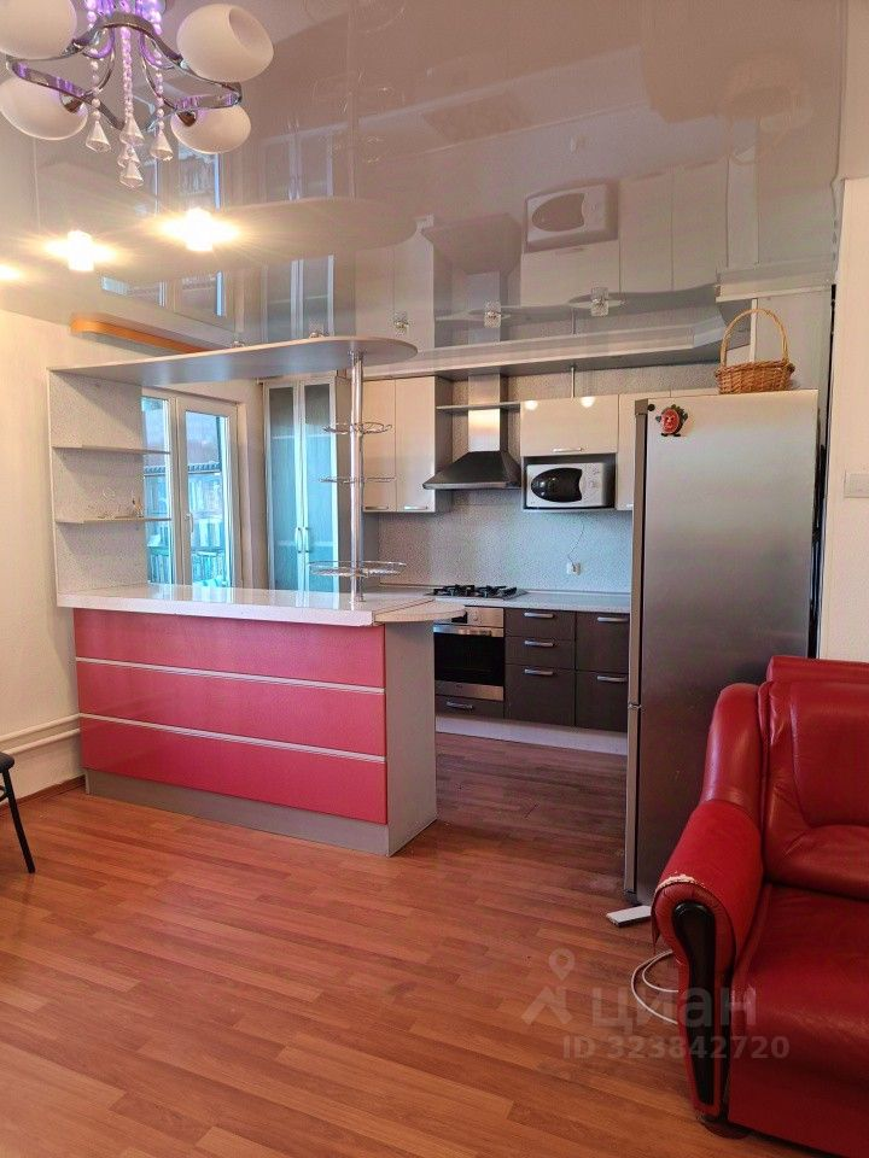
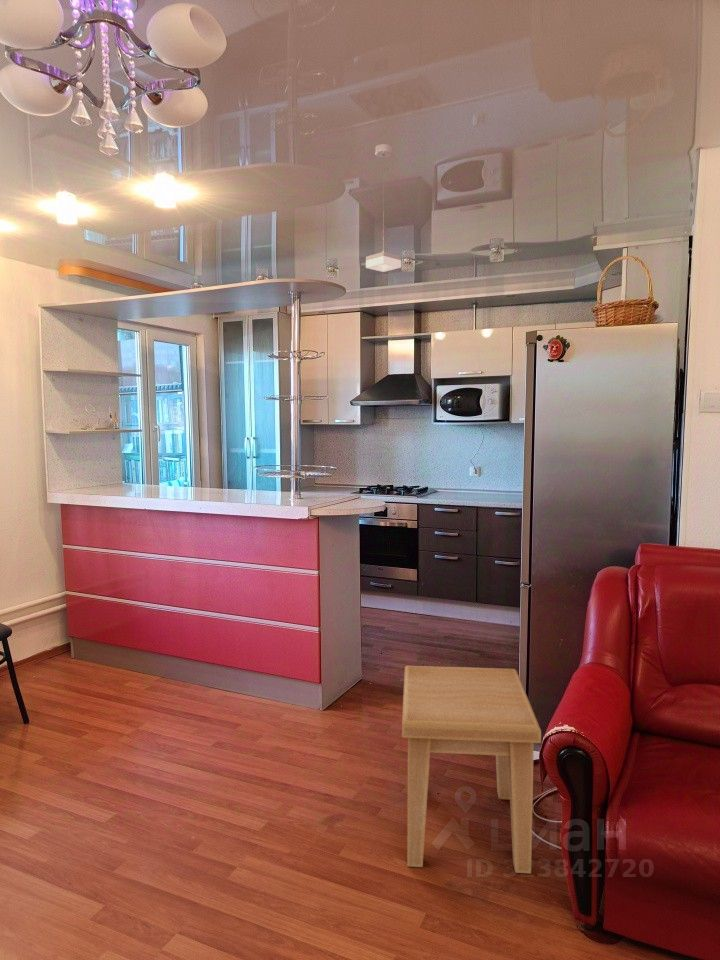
+ pendant lamp [365,143,402,273]
+ side table [401,665,542,875]
